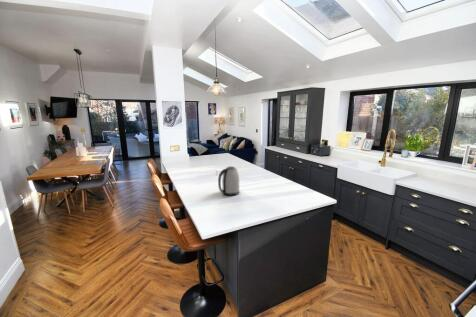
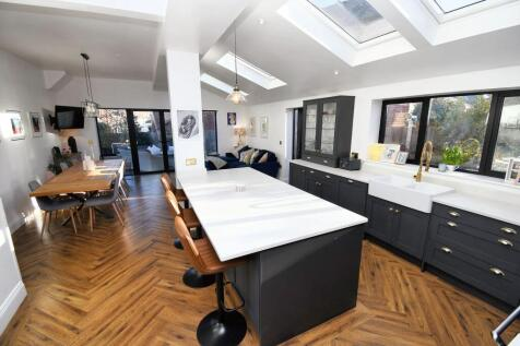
- kettle [217,166,240,197]
